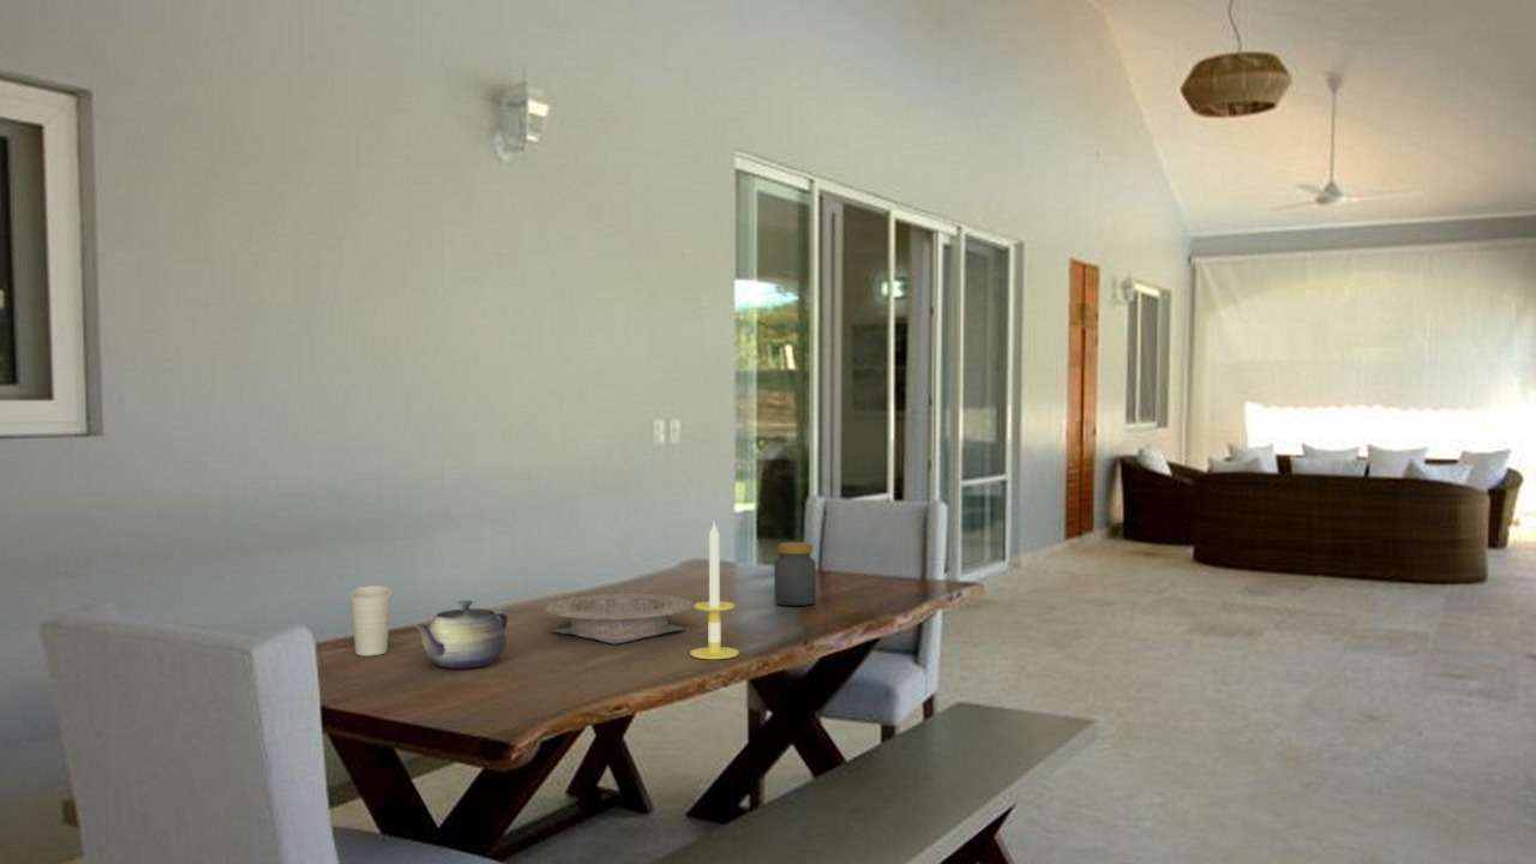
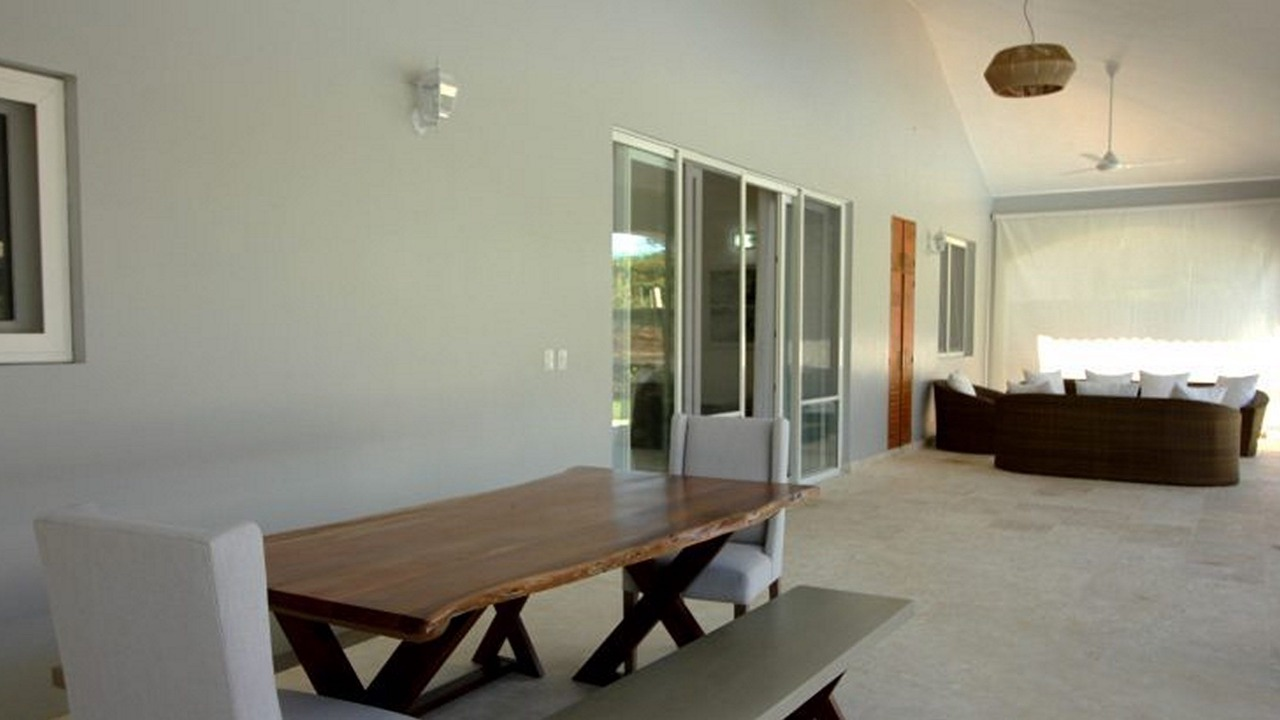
- jar [773,541,817,607]
- candle [689,522,740,660]
- bowl [544,589,694,646]
- cup [348,584,392,656]
- teapot [413,599,509,670]
